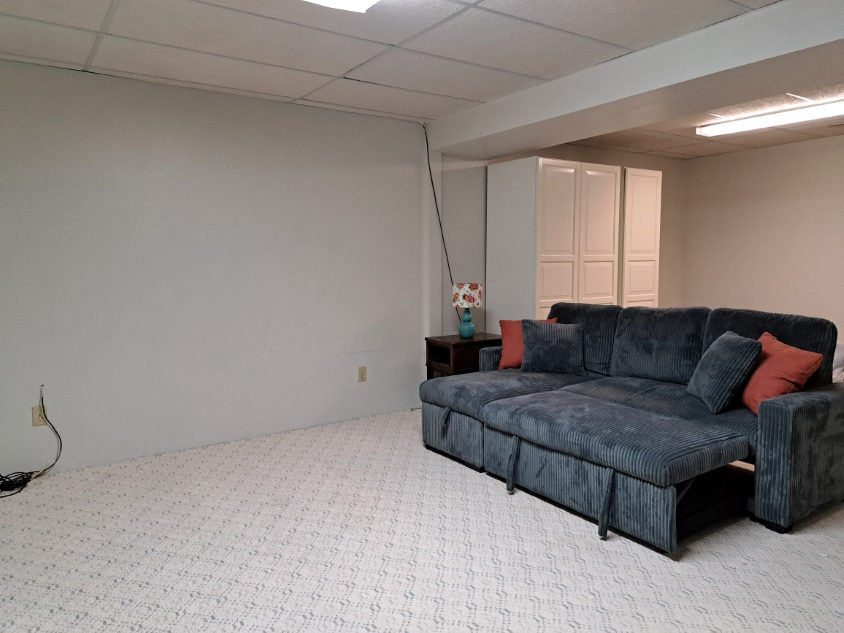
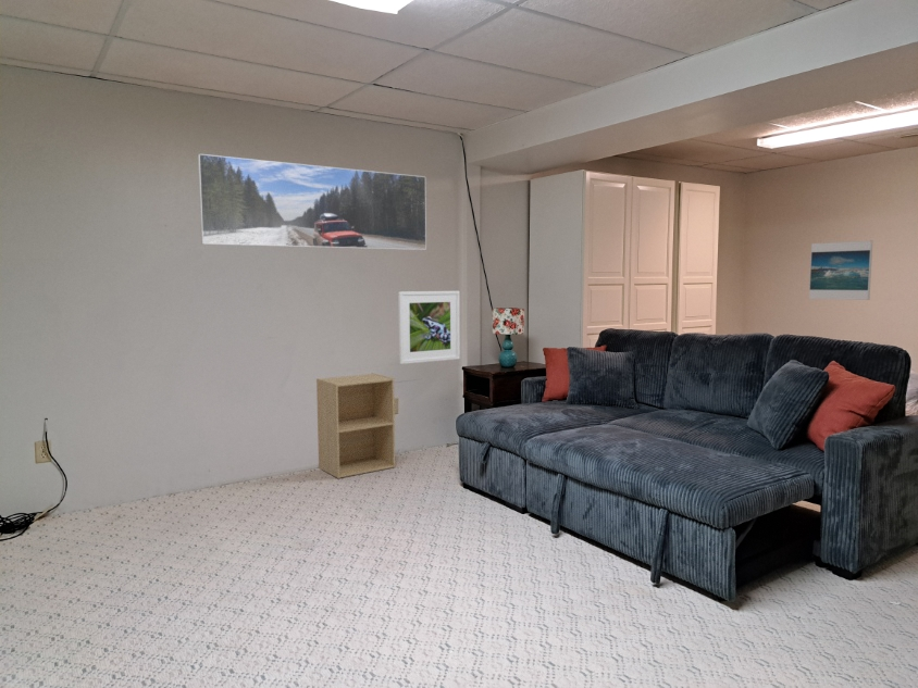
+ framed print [397,290,461,365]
+ shelf [315,372,396,479]
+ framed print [808,240,873,301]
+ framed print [197,153,427,251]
